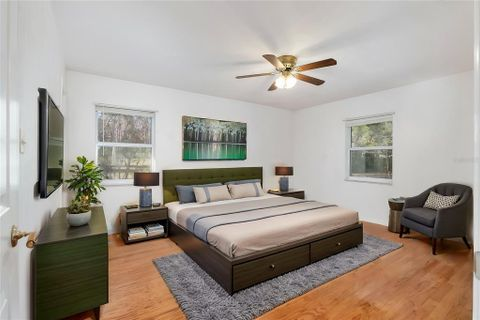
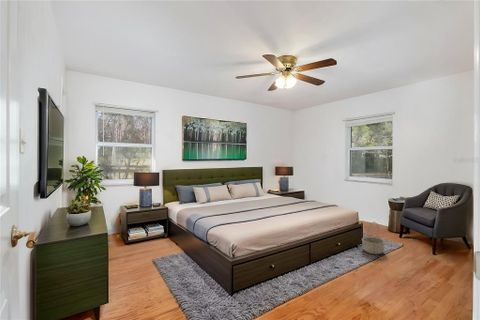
+ basket [361,221,386,255]
